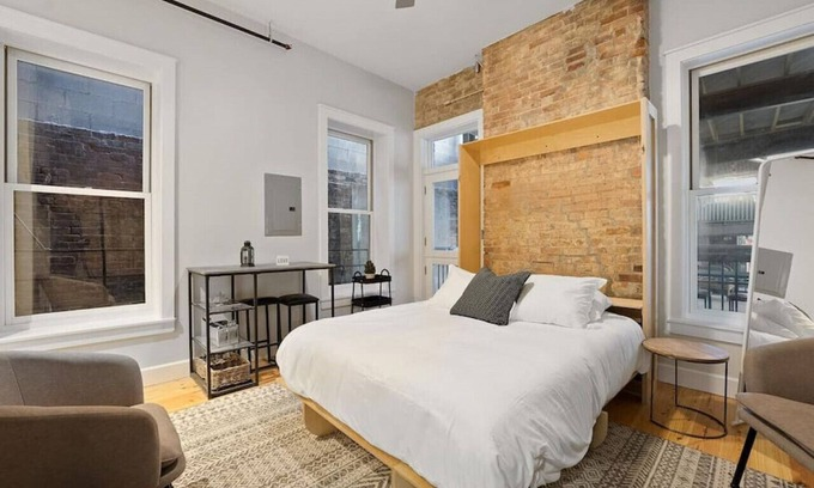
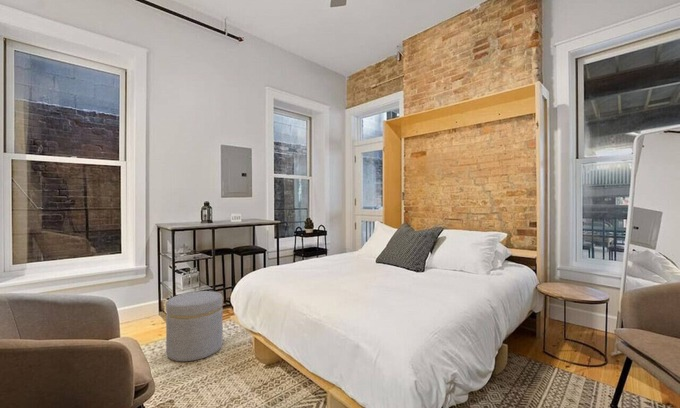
+ ottoman [165,290,224,362]
